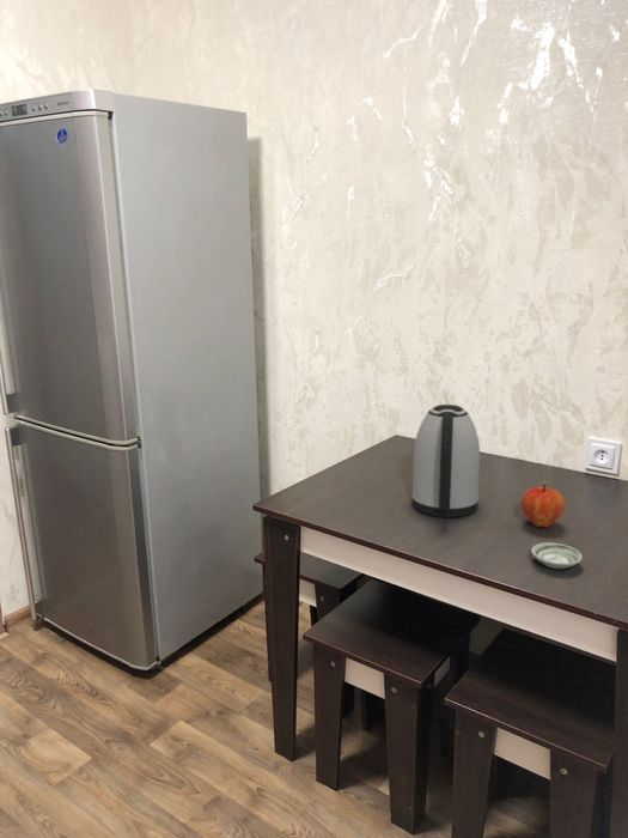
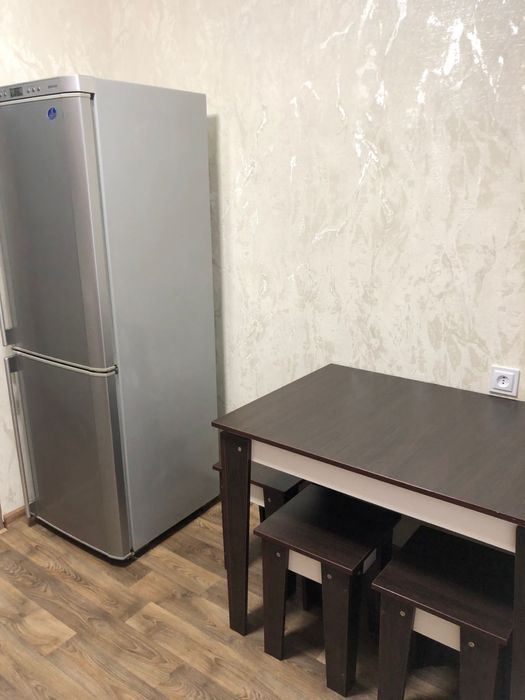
- kettle [410,403,481,518]
- saucer [530,541,584,570]
- fruit [520,481,567,529]
